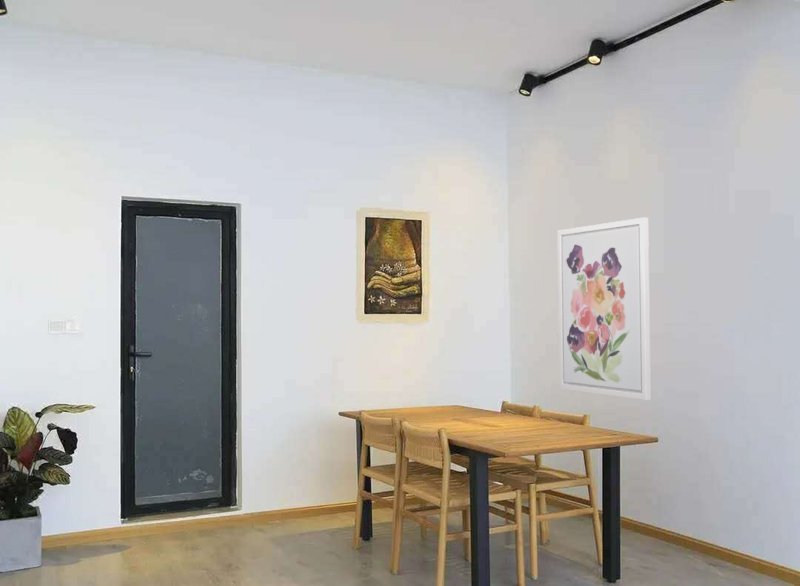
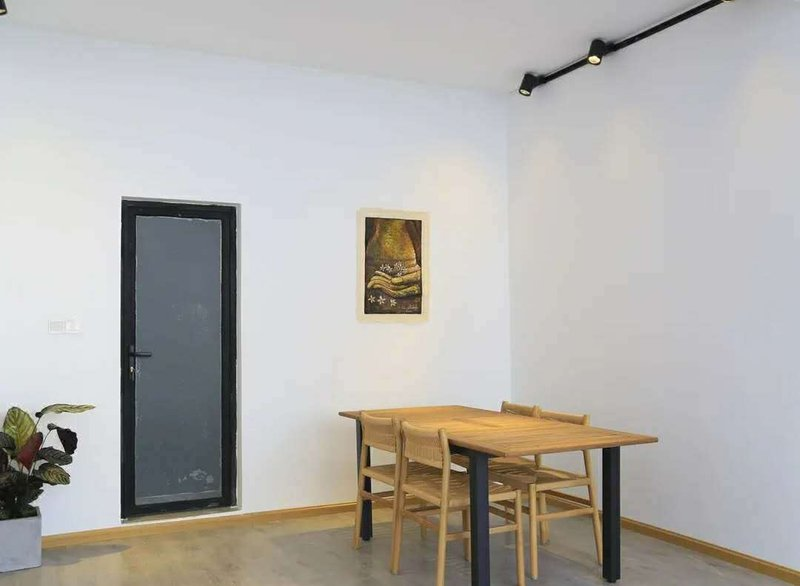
- wall art [556,217,652,401]
